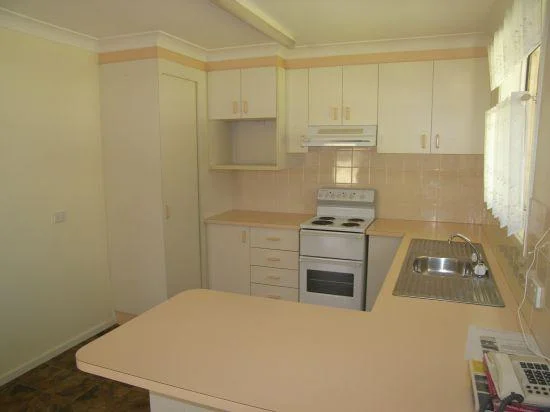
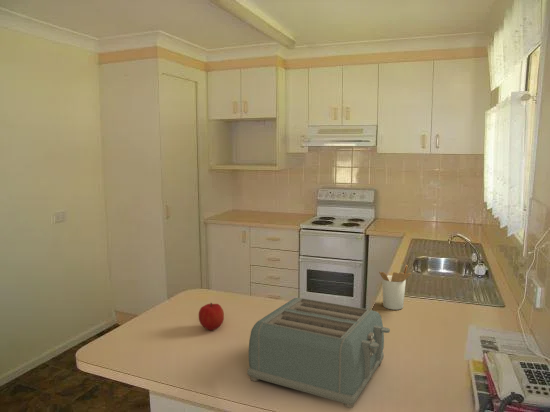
+ fruit [198,302,225,331]
+ toaster [246,297,391,409]
+ utensil holder [378,264,412,311]
